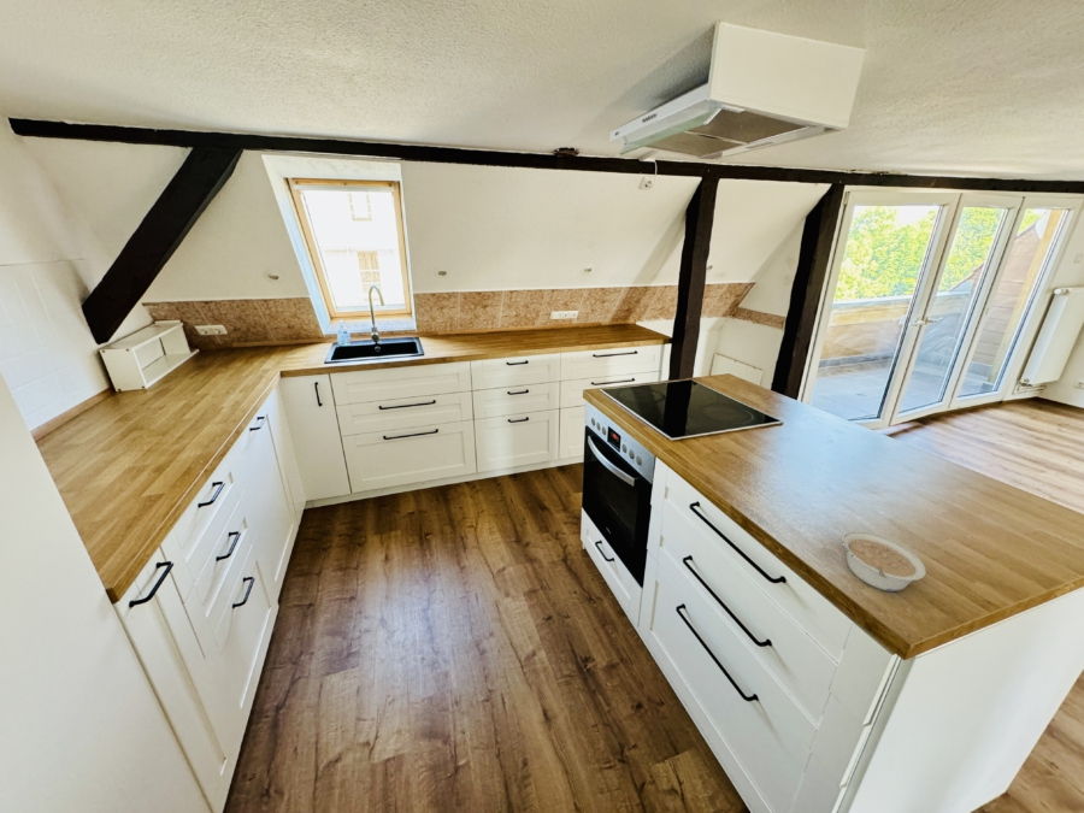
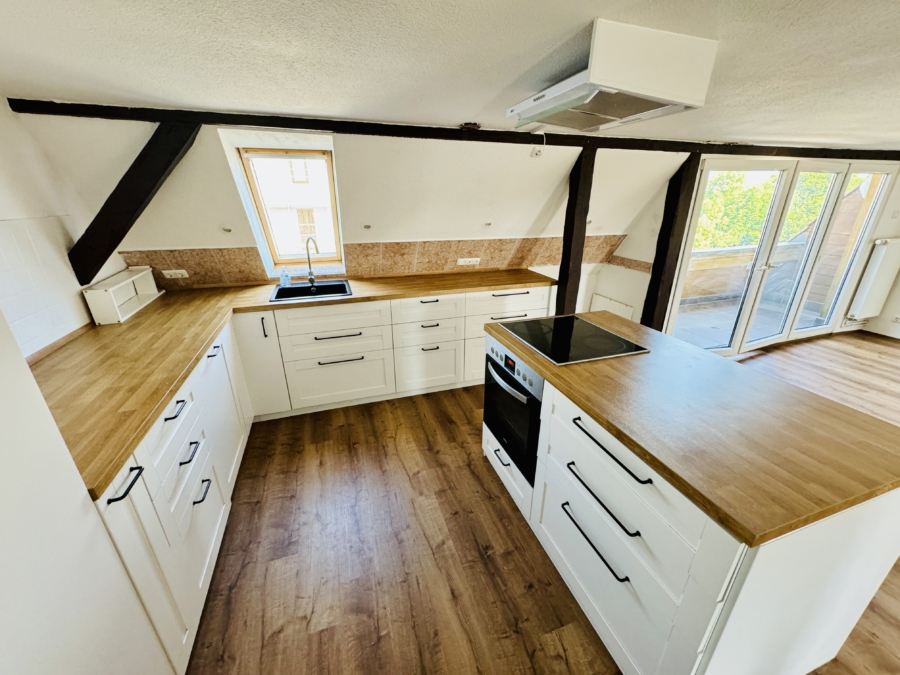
- legume [841,530,927,593]
